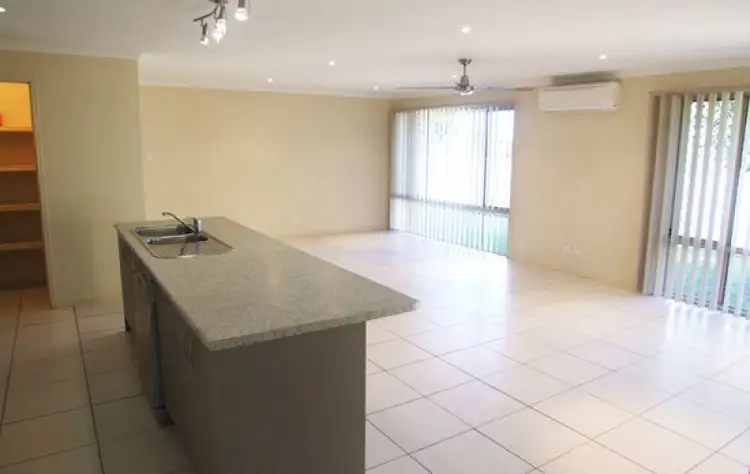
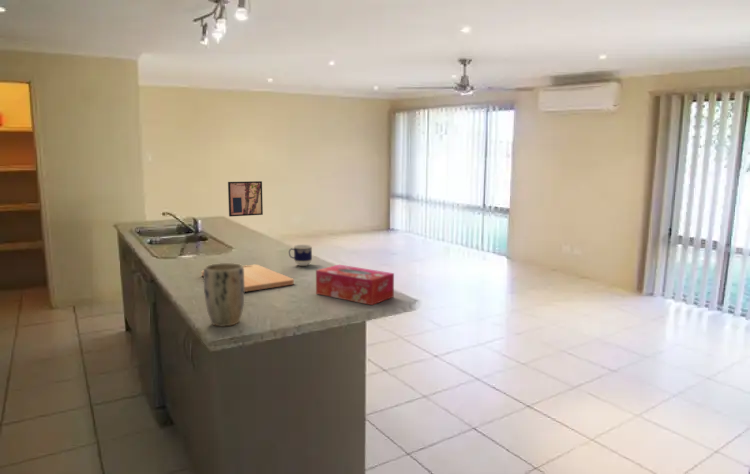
+ wall art [227,180,264,218]
+ tissue box [315,264,395,306]
+ plant pot [203,262,245,327]
+ cutting board [201,264,295,293]
+ cup [288,244,313,267]
